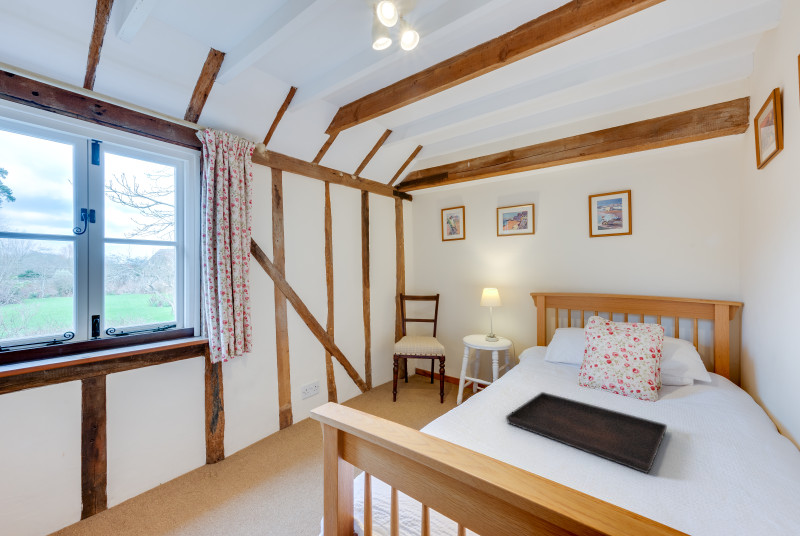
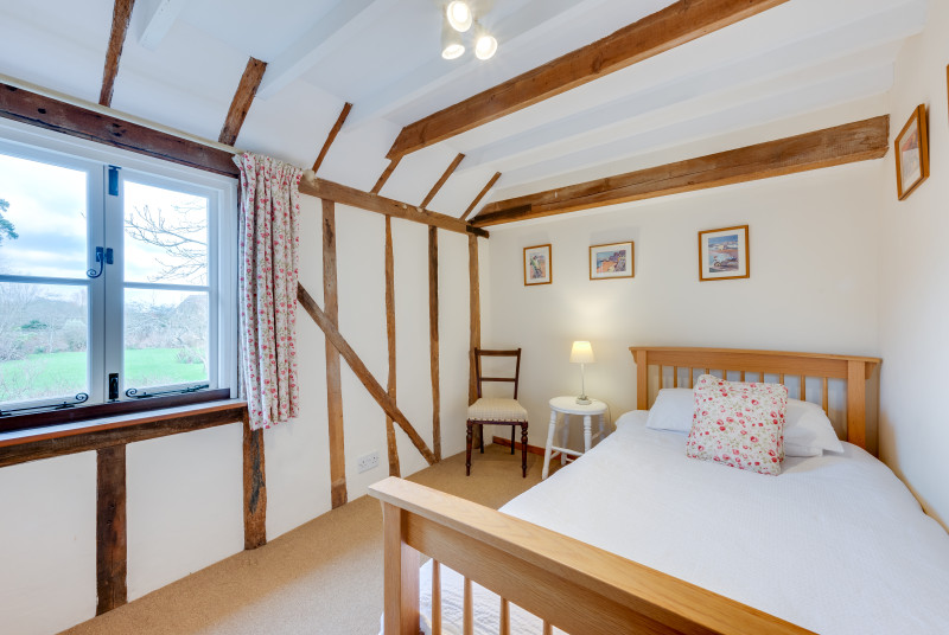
- serving tray [505,391,668,475]
